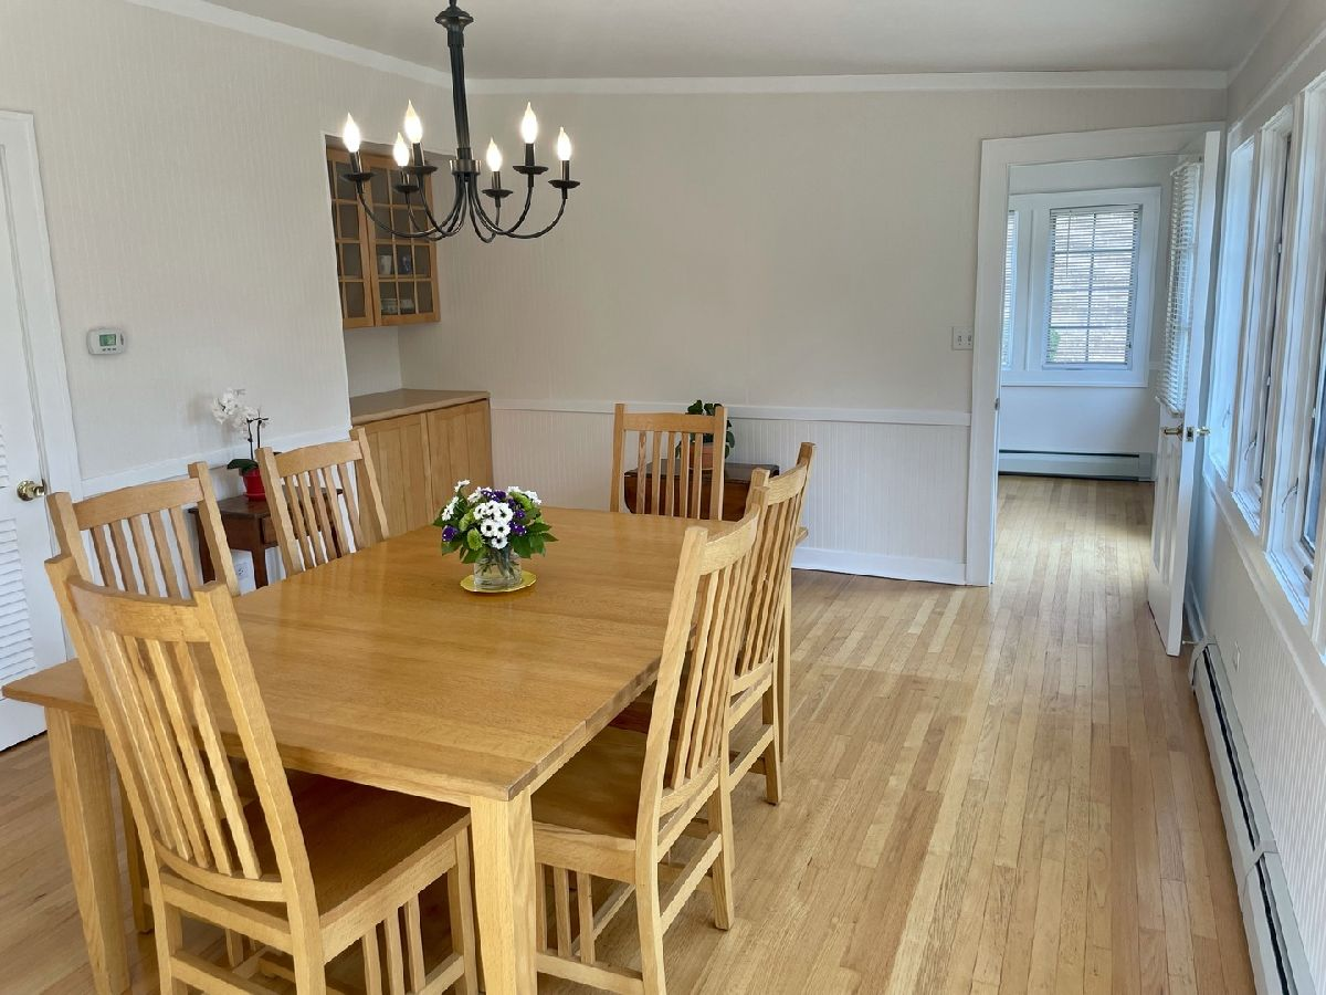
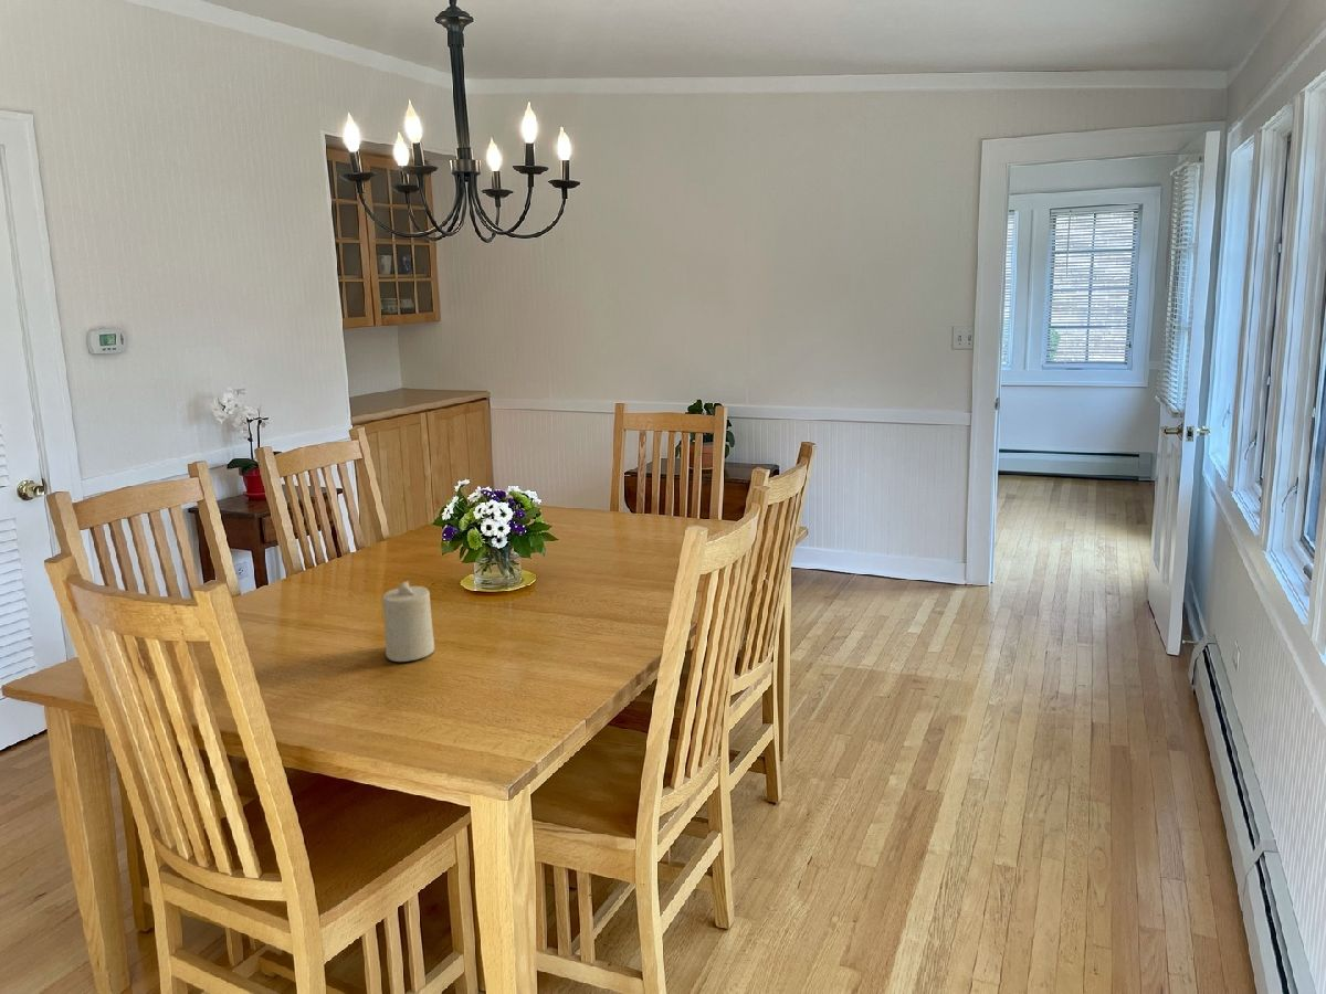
+ candle [381,579,435,663]
